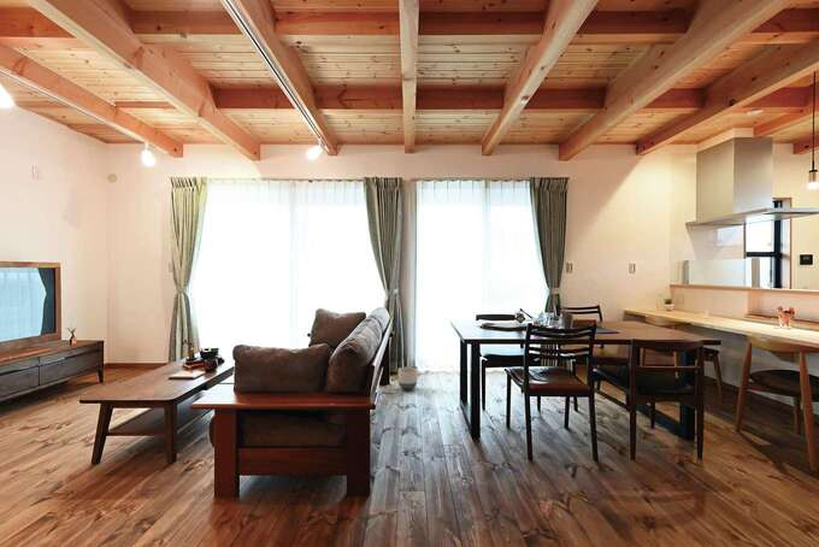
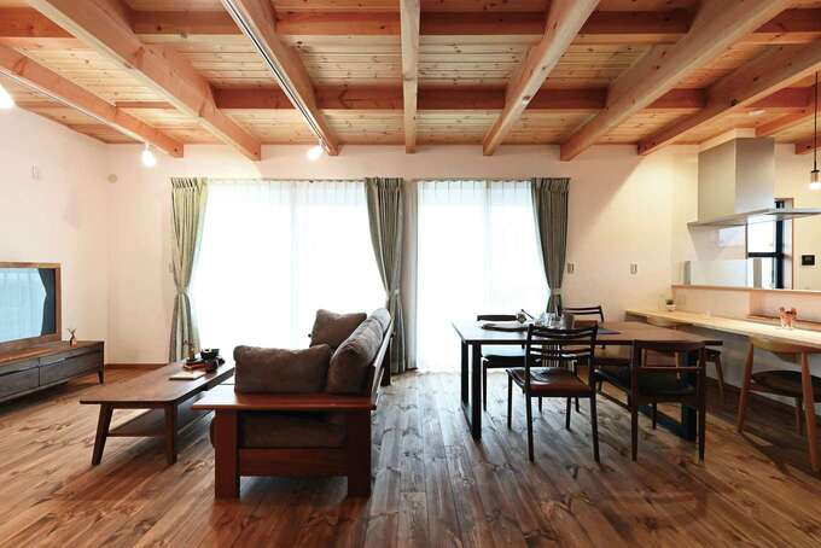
- planter [397,365,419,392]
